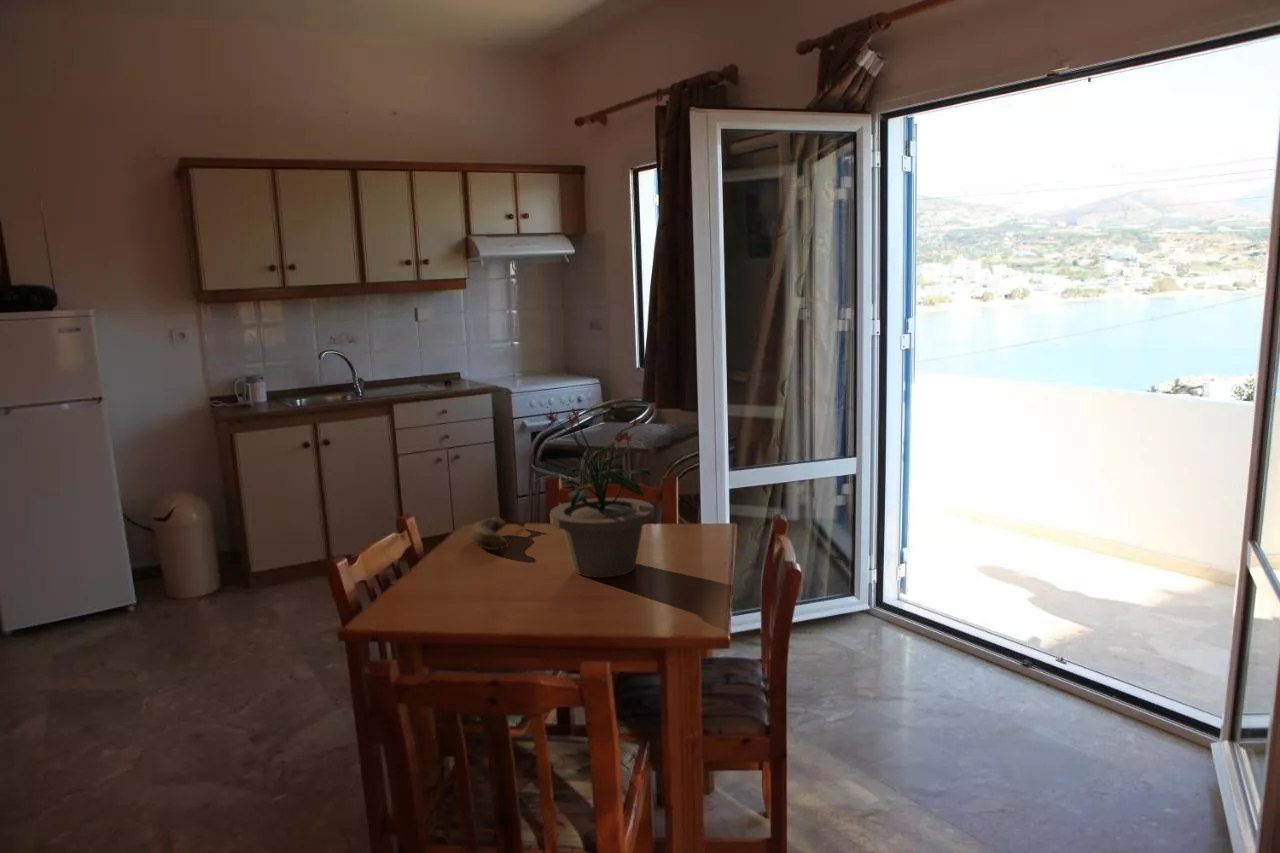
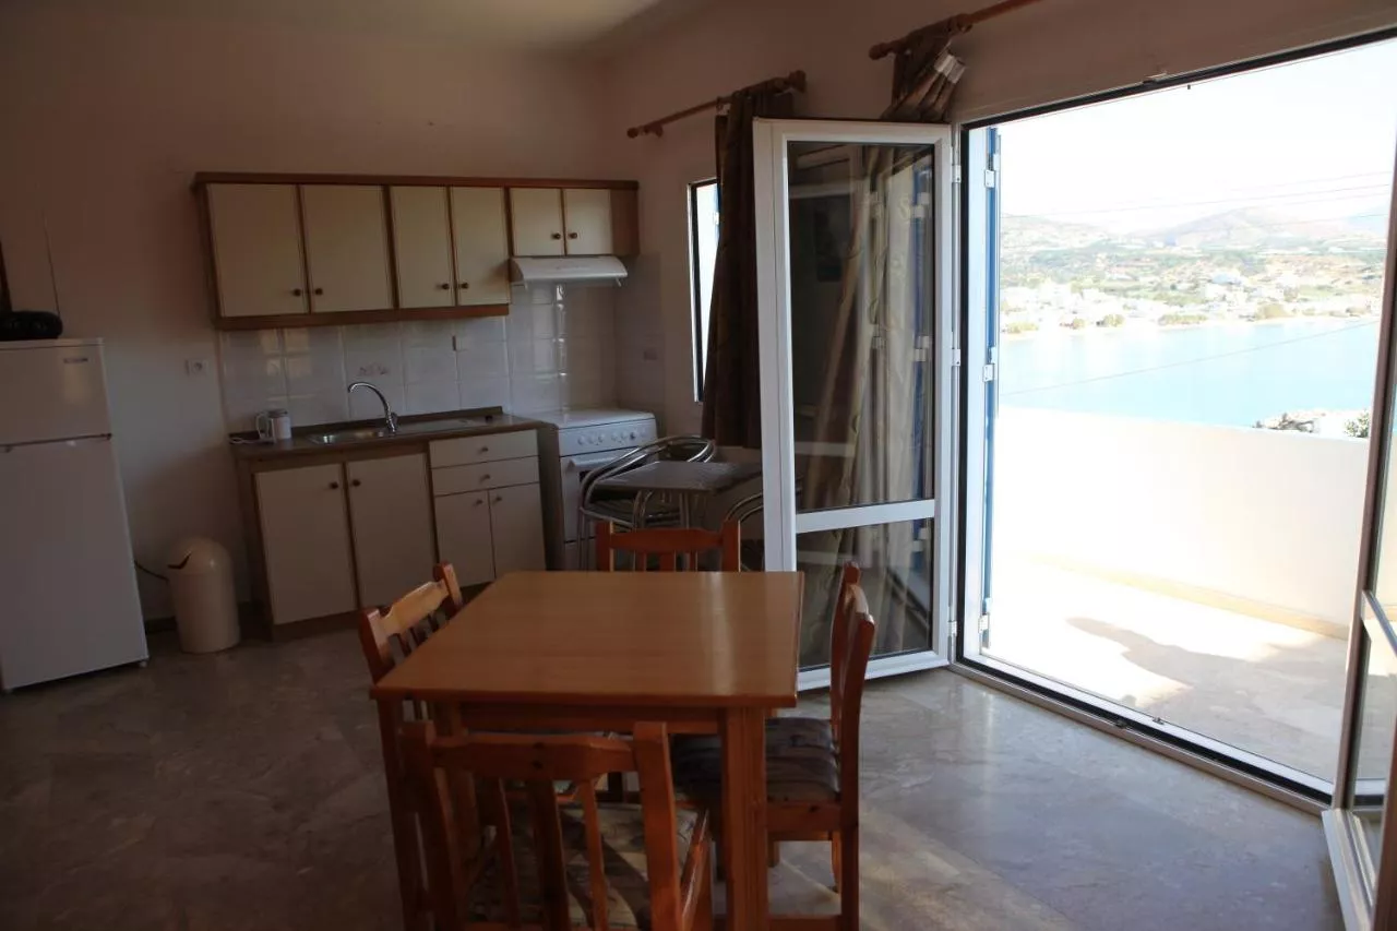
- potted plant [532,405,656,579]
- banana [470,516,526,551]
